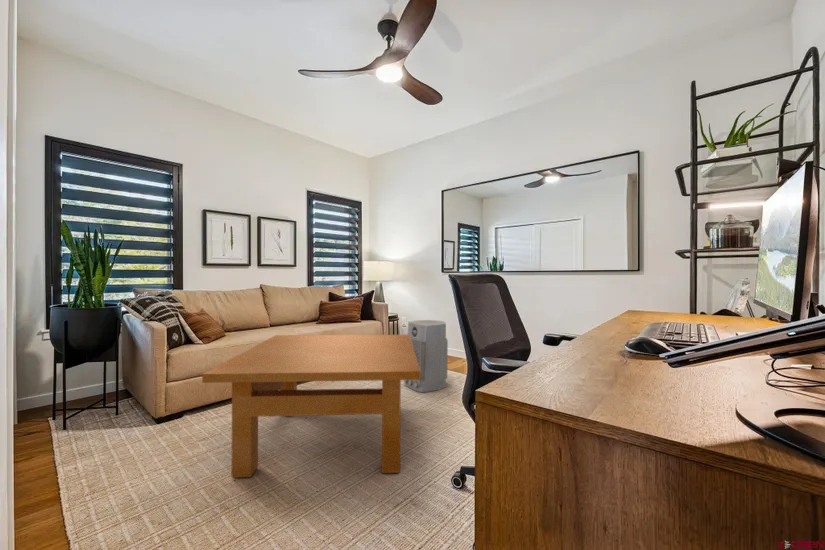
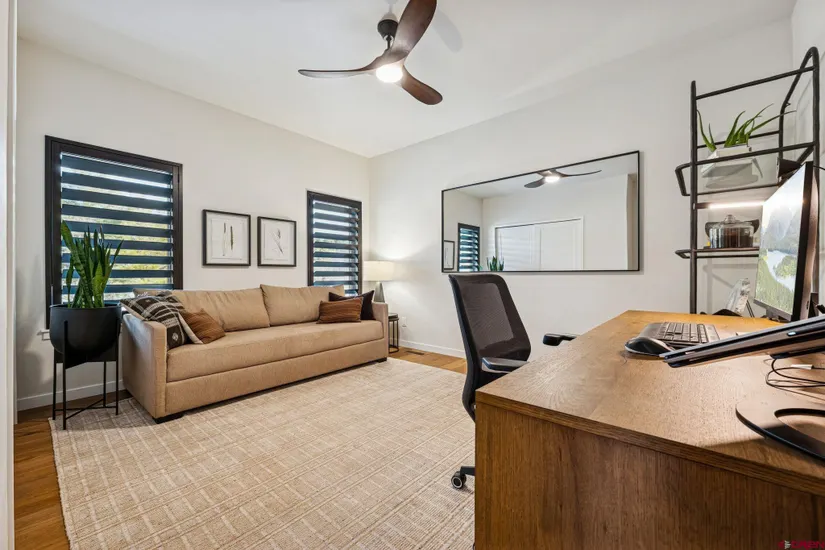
- air purifier [403,319,449,393]
- table [201,334,420,479]
